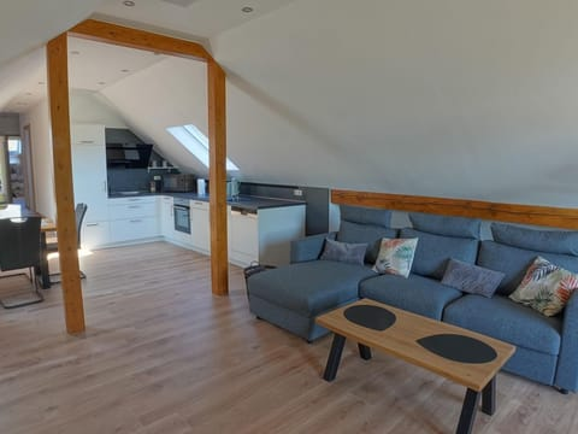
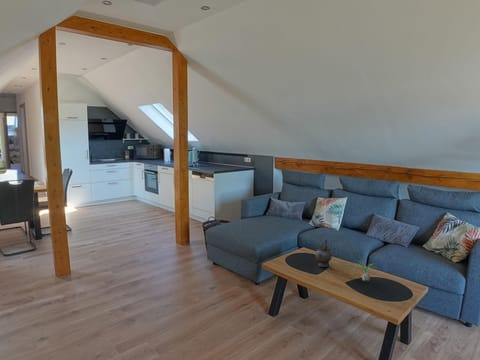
+ plant [343,259,378,282]
+ teapot [314,238,333,268]
